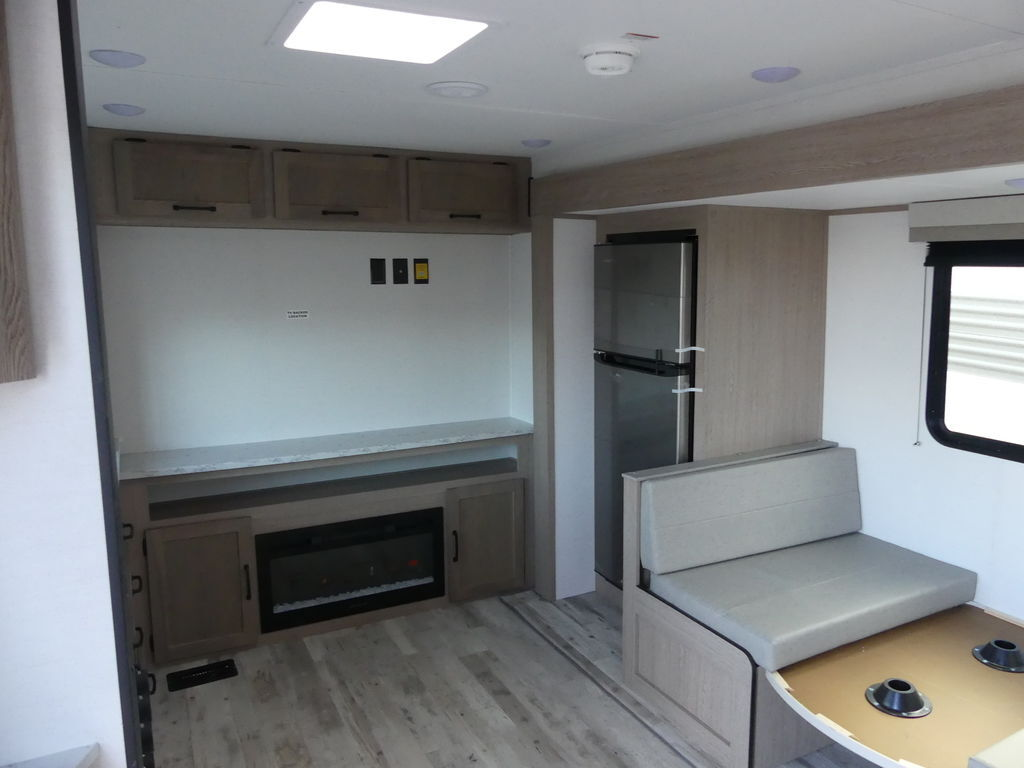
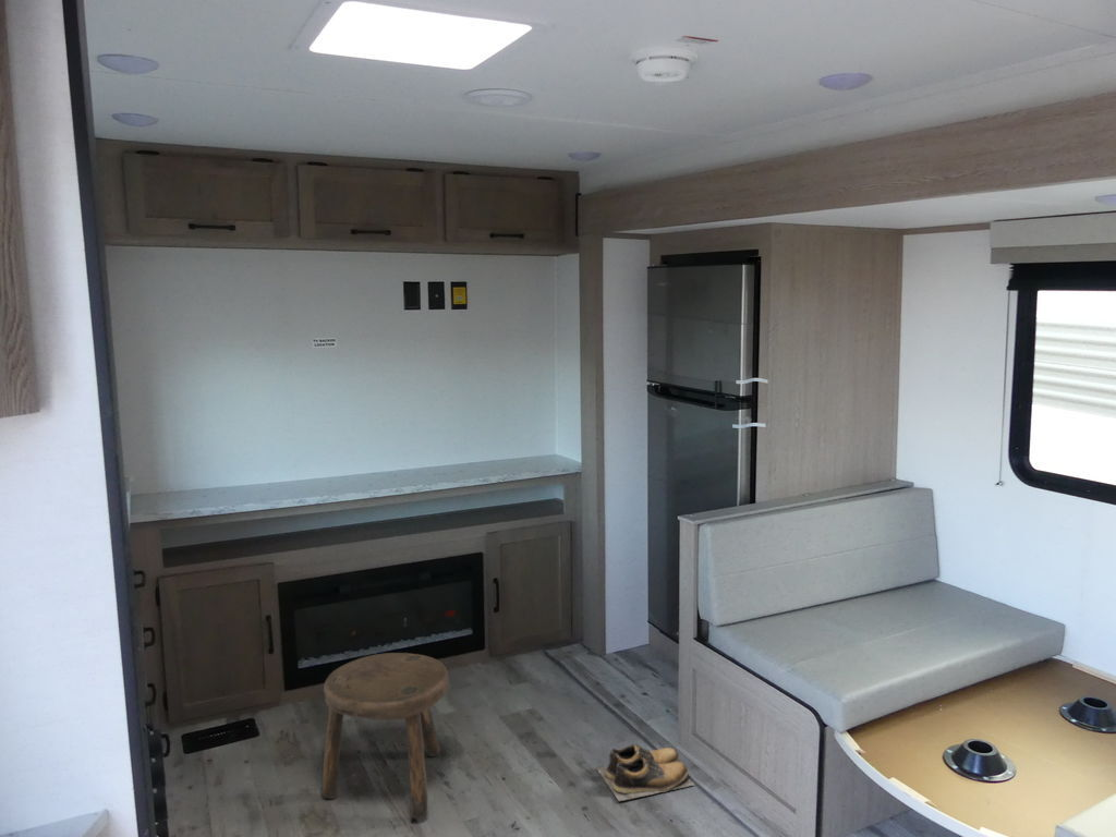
+ stool [320,652,450,820]
+ shoes [596,743,695,802]
